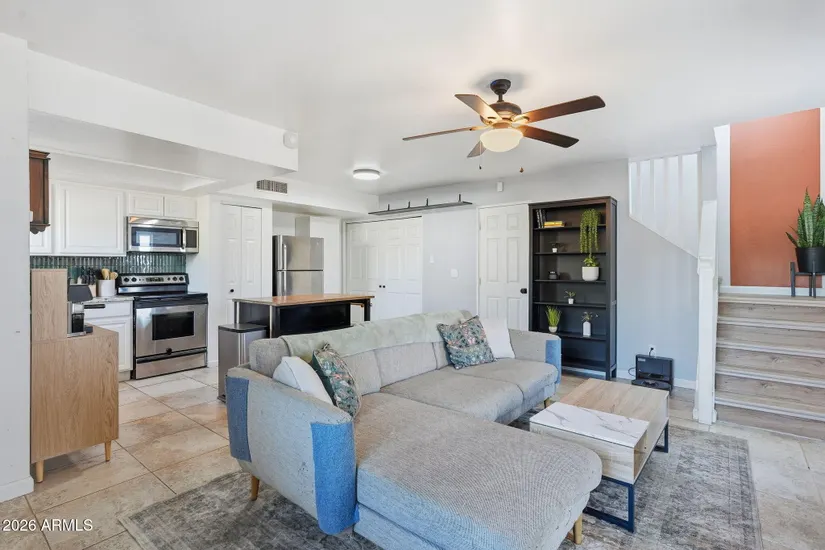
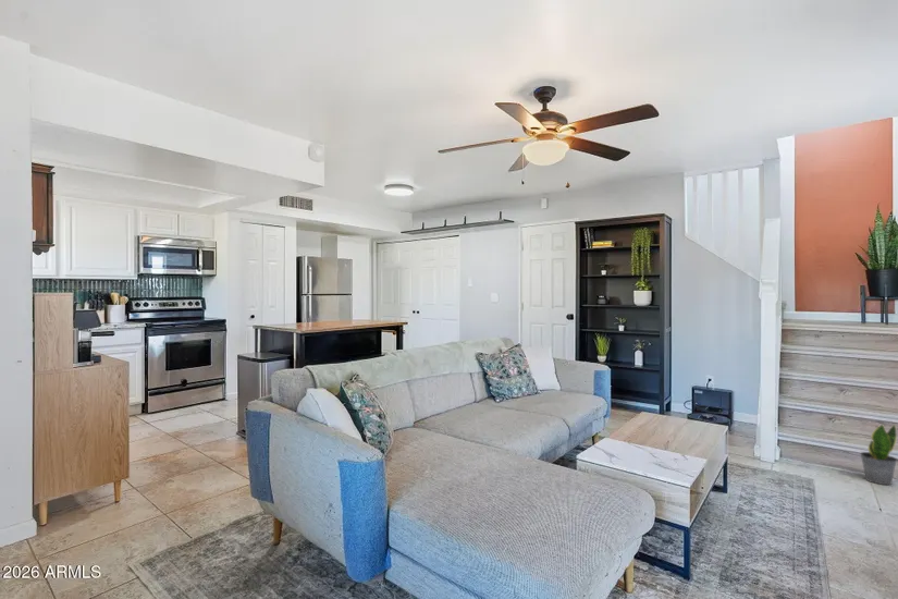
+ potted plant [859,424,898,486]
